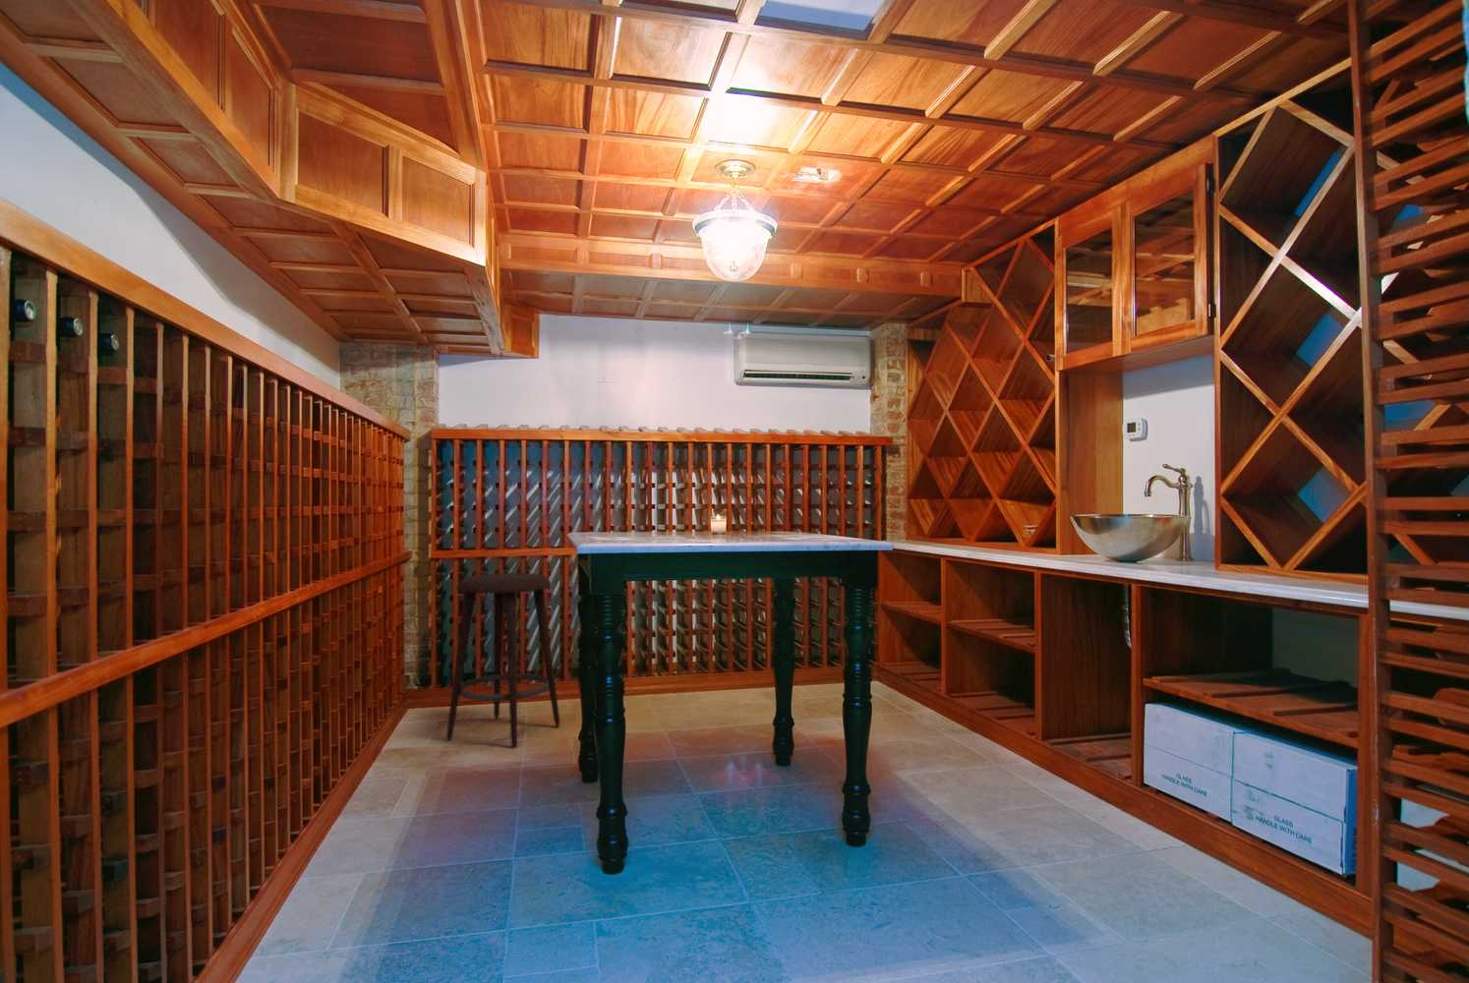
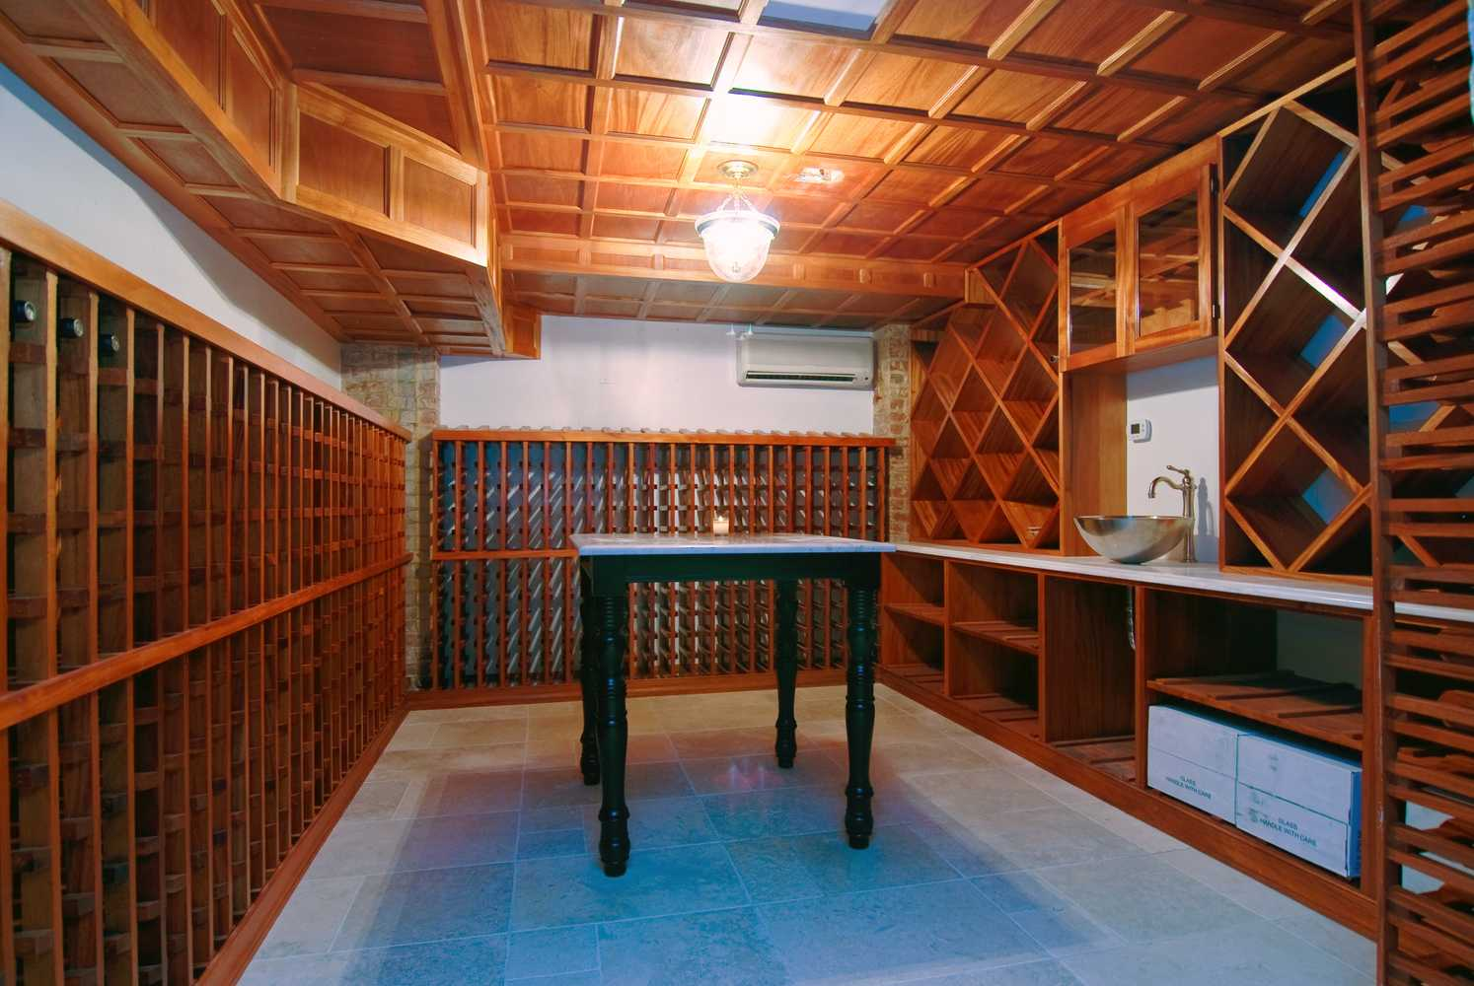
- stool [445,572,561,749]
